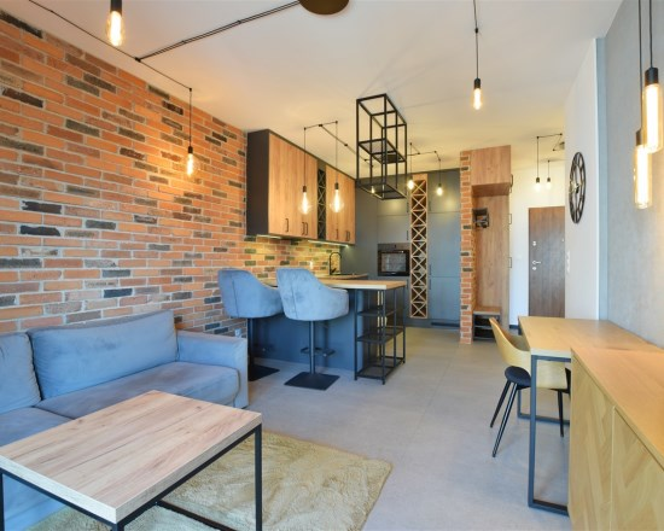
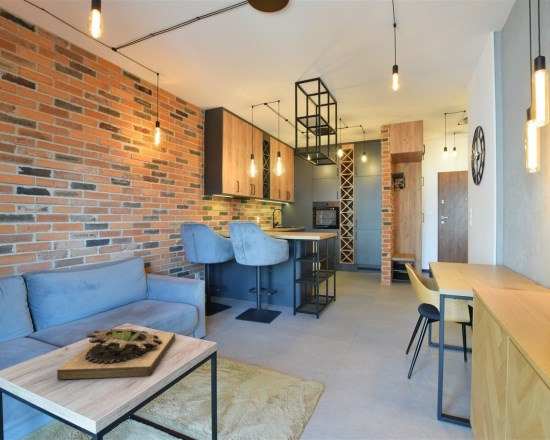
+ succulent planter [56,328,176,380]
